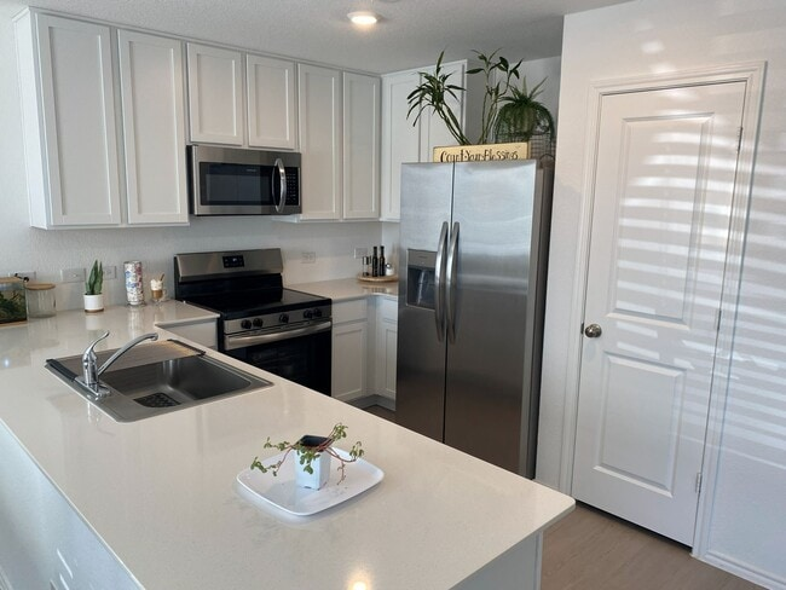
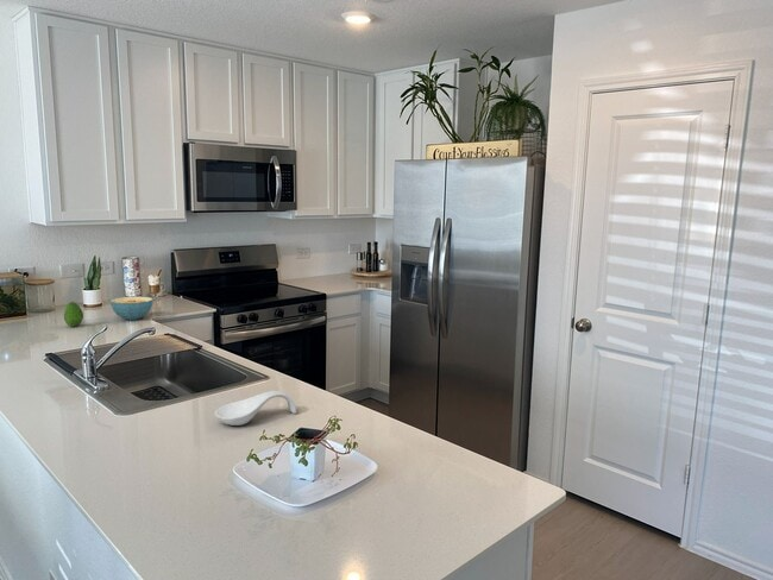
+ spoon rest [214,390,297,427]
+ fruit [63,301,84,328]
+ cereal bowl [109,296,155,321]
